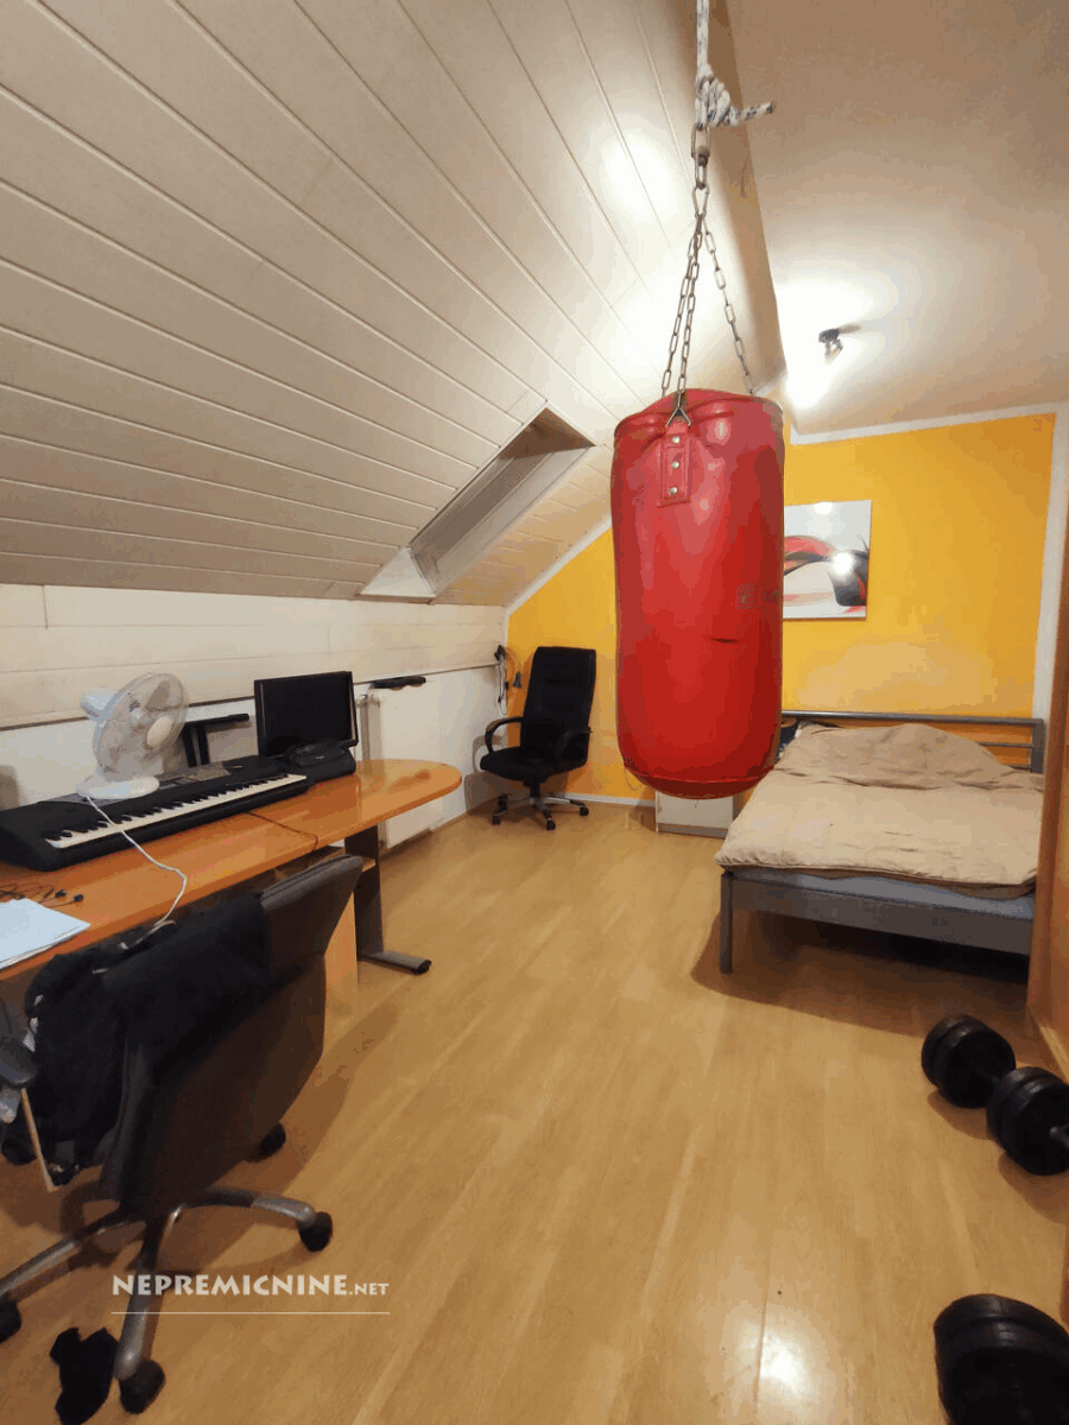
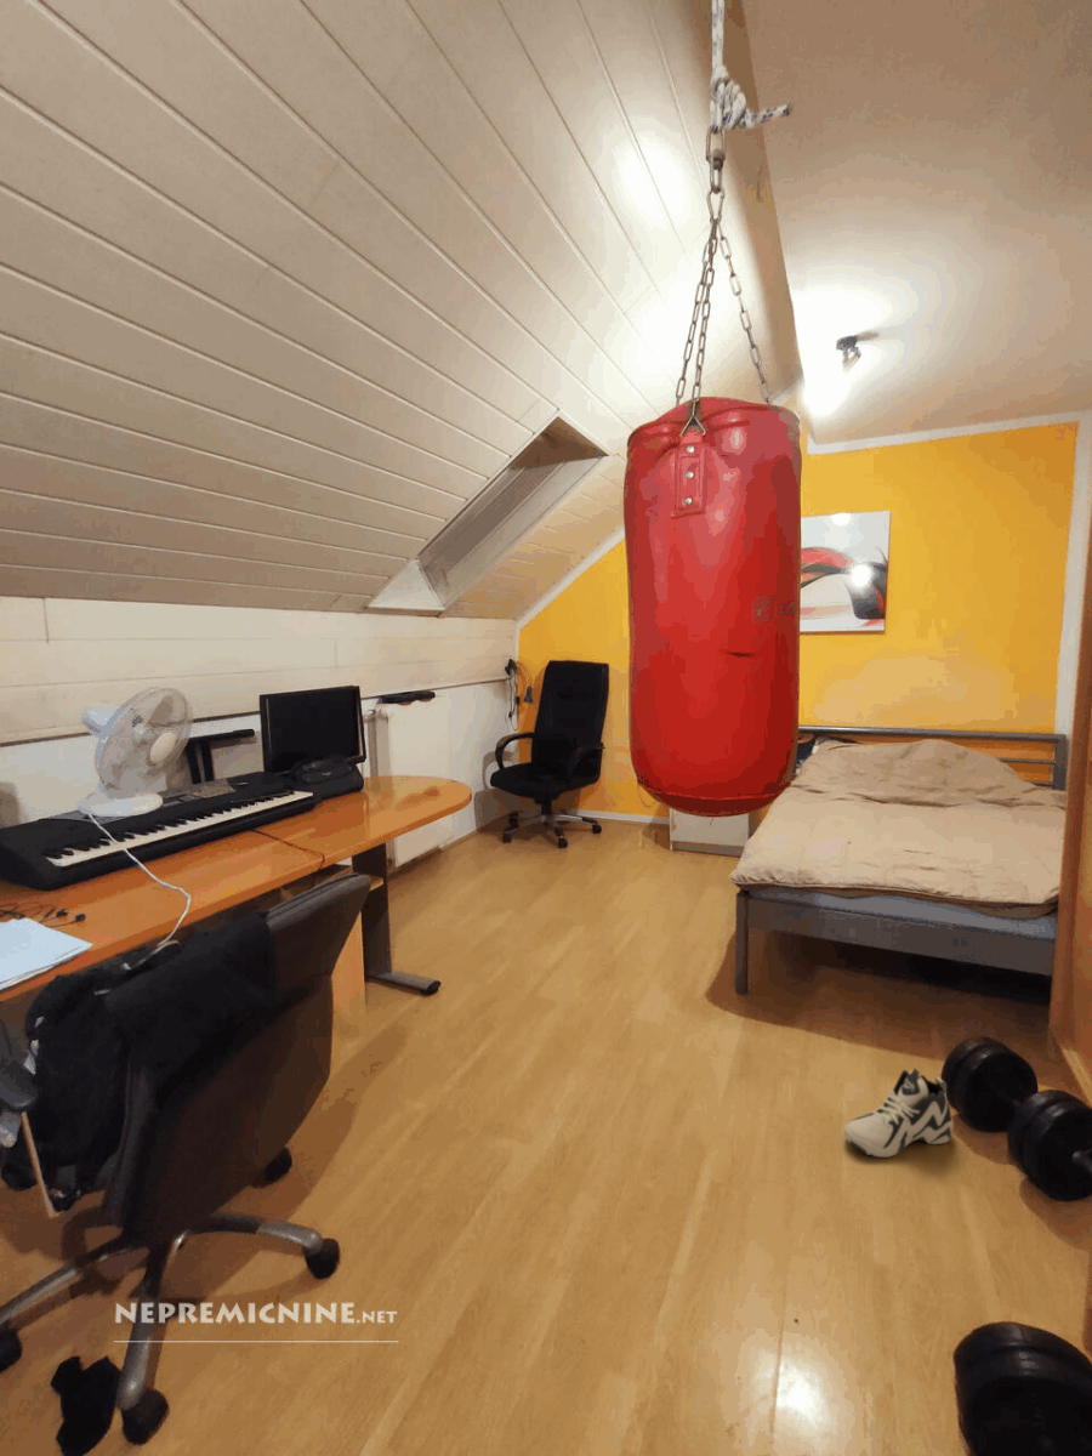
+ sneaker [843,1067,954,1159]
